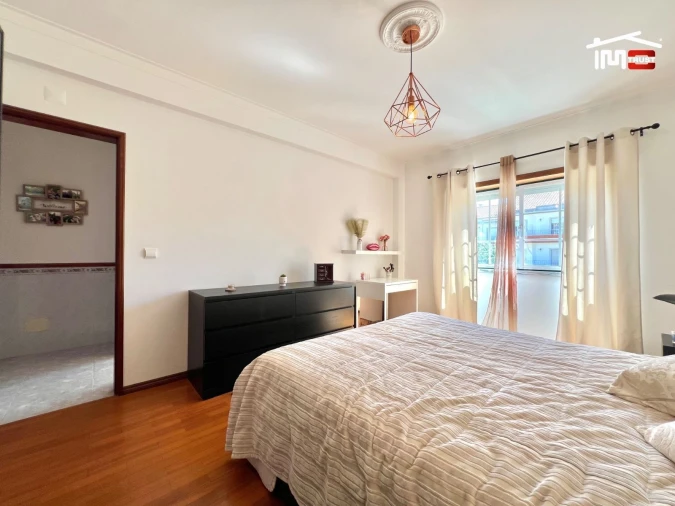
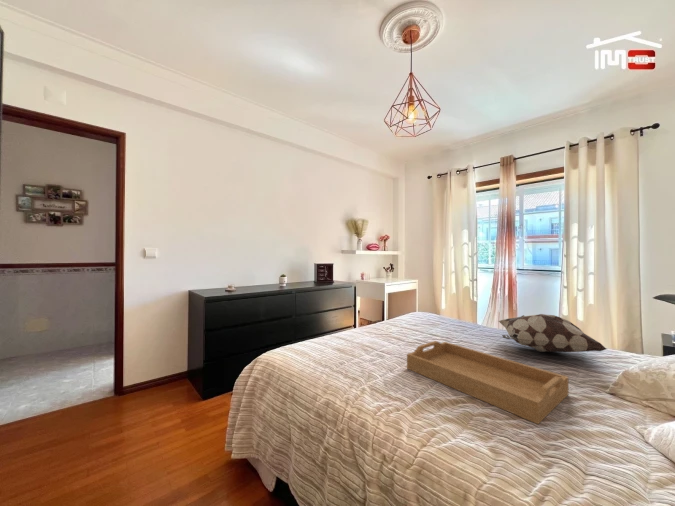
+ serving tray [406,340,569,425]
+ decorative pillow [498,313,608,353]
